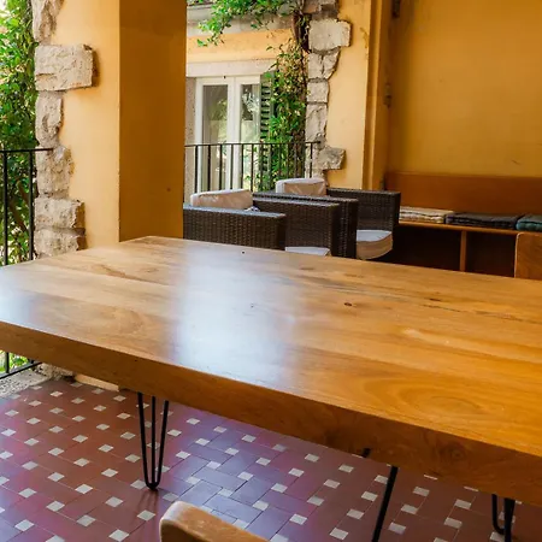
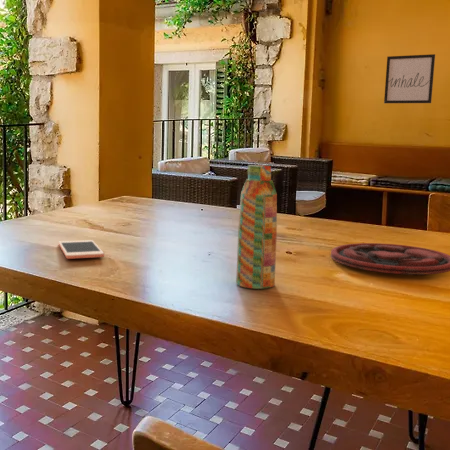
+ wall art [383,53,436,104]
+ cell phone [58,239,105,260]
+ water bottle [235,164,278,290]
+ plate [330,242,450,276]
